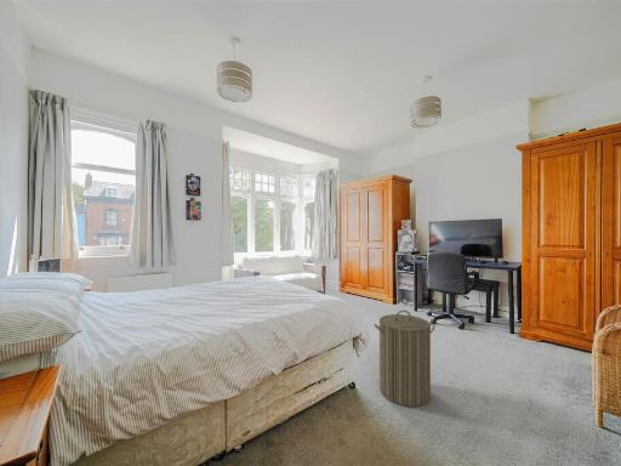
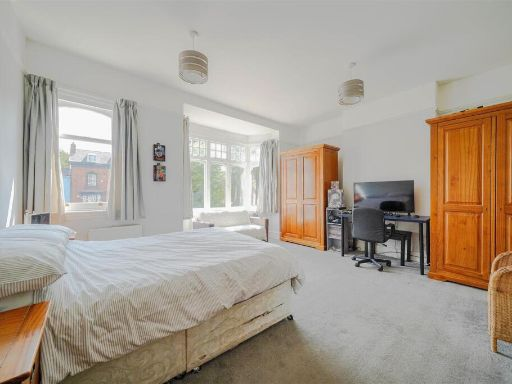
- laundry hamper [372,309,435,408]
